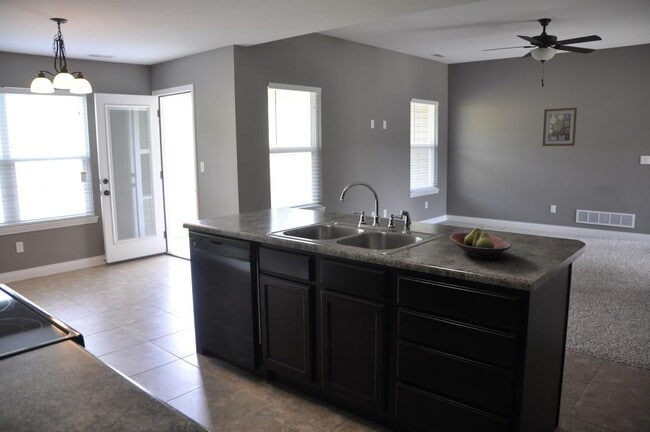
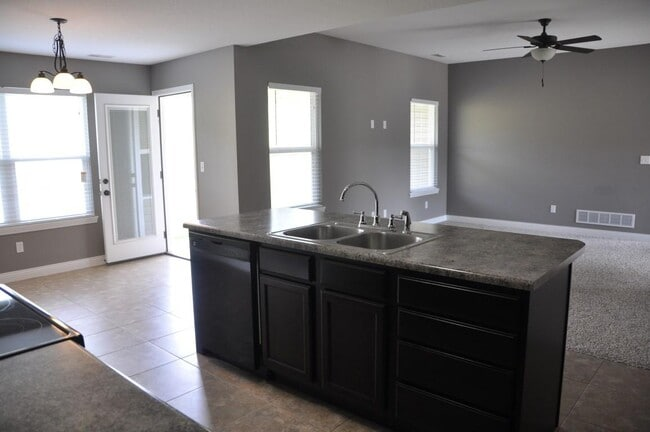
- wall art [542,107,578,147]
- fruit bowl [449,227,512,260]
